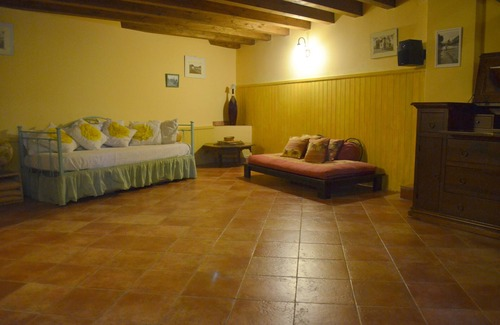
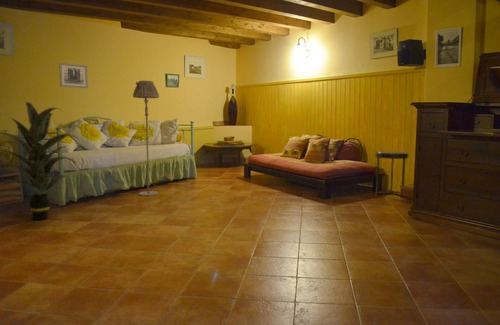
+ wall art [58,62,89,89]
+ indoor plant [0,101,80,221]
+ floor lamp [132,80,160,197]
+ side table [375,150,410,197]
